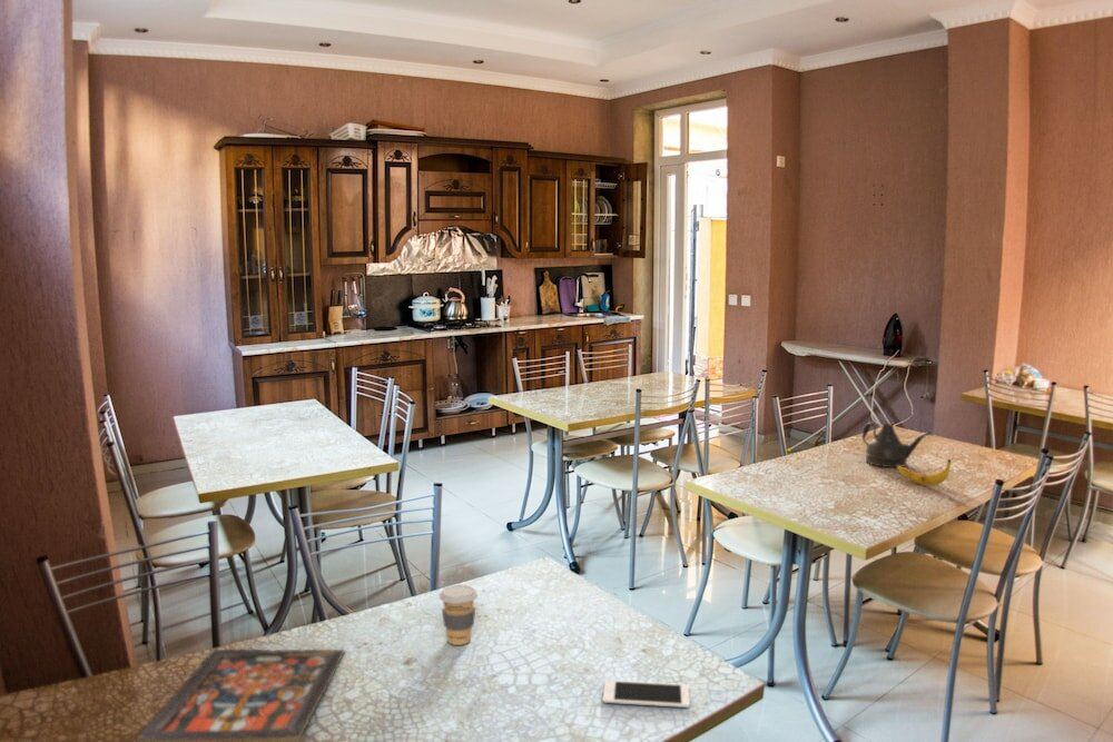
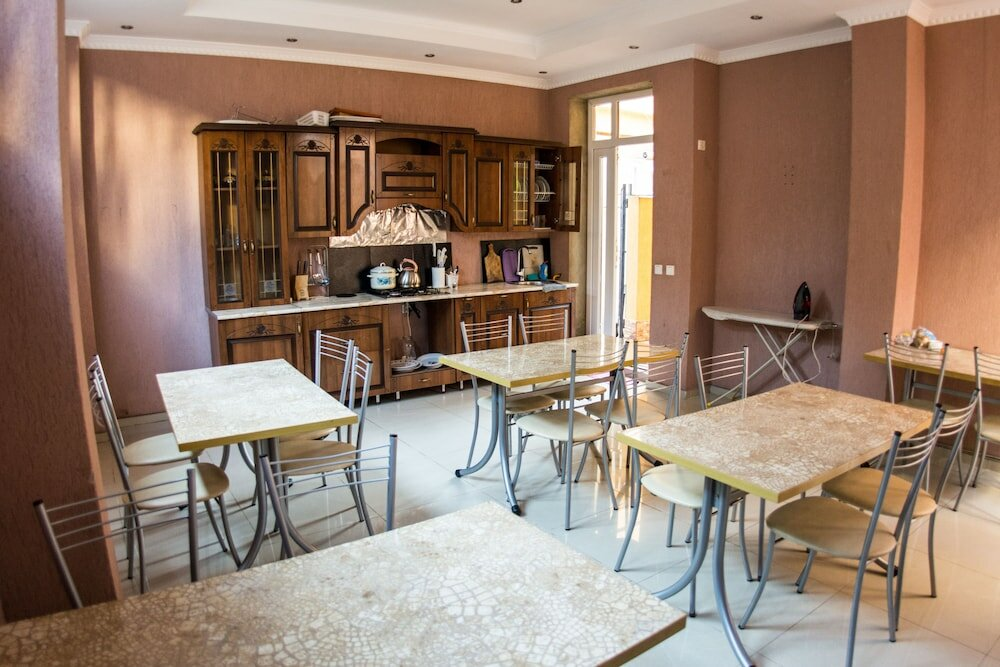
- board game [135,649,346,742]
- teapot [861,422,933,468]
- banana [896,458,953,487]
- cell phone [602,680,691,709]
- coffee cup [439,584,479,646]
